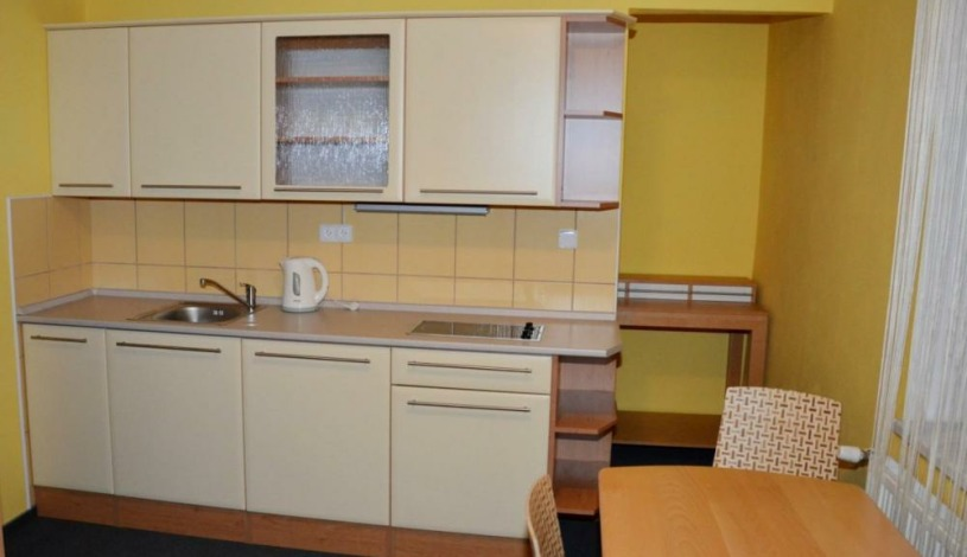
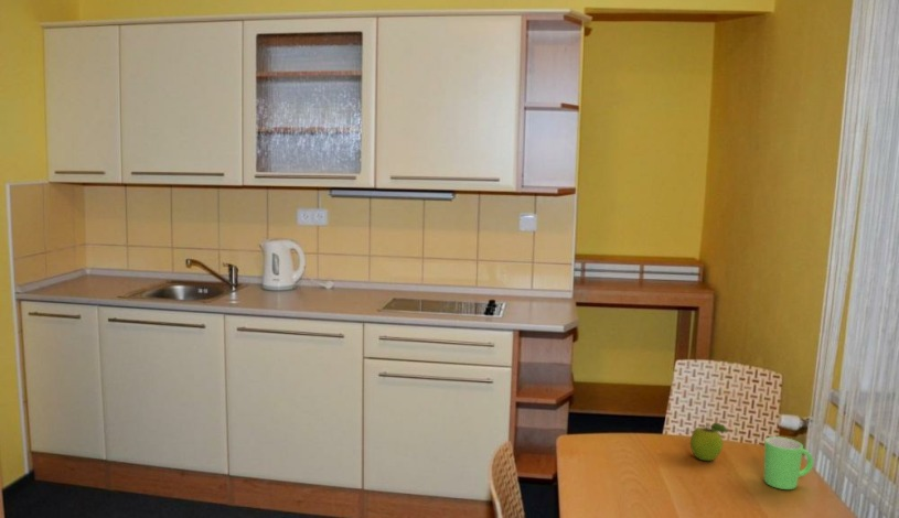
+ fruit [689,422,729,462]
+ mug [763,435,814,490]
